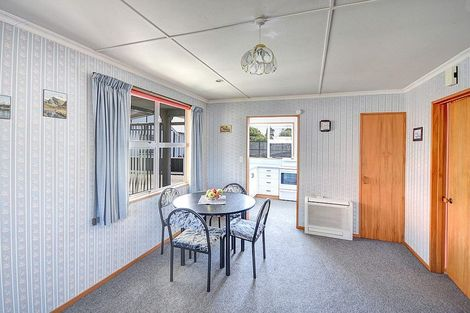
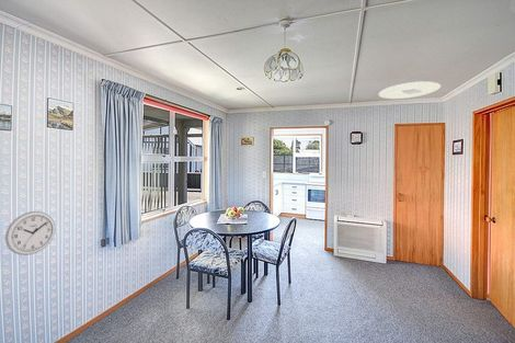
+ ceiling light [378,80,442,100]
+ wall clock [4,210,57,256]
